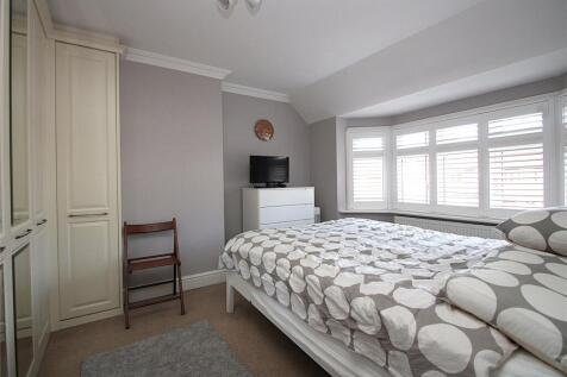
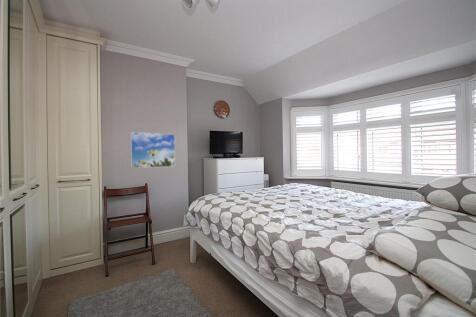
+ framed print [130,131,176,169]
